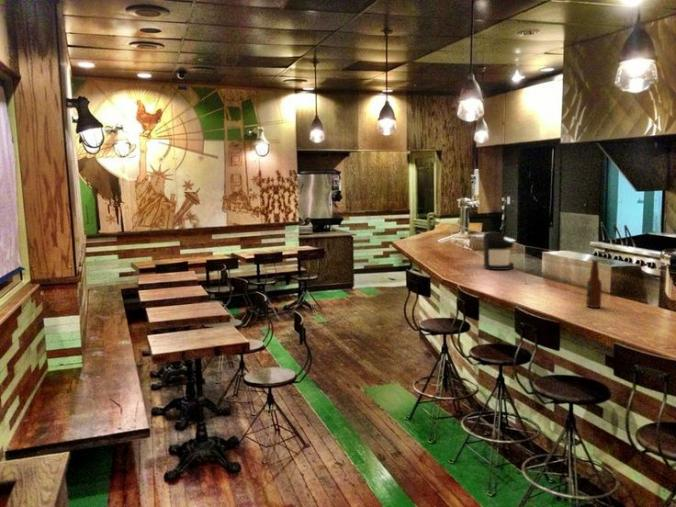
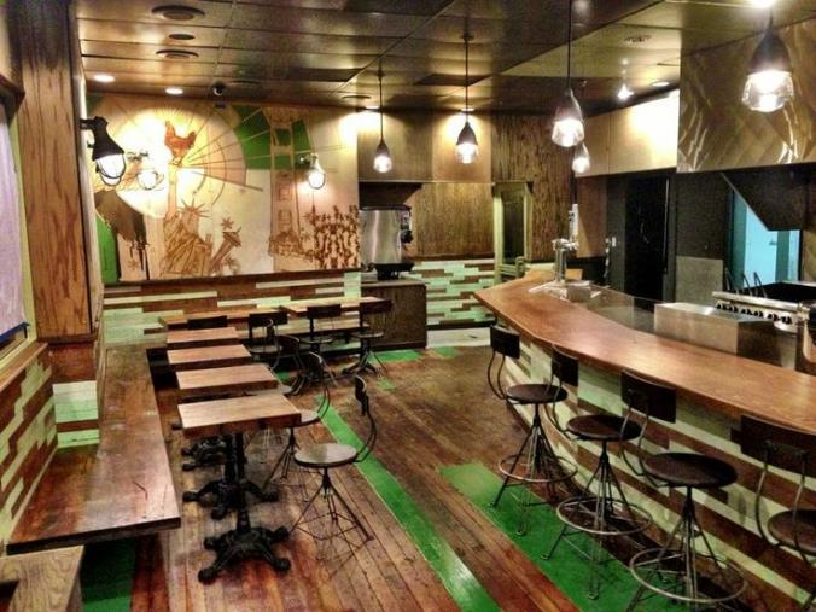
- coffee maker [482,231,517,271]
- bottle [585,259,603,309]
